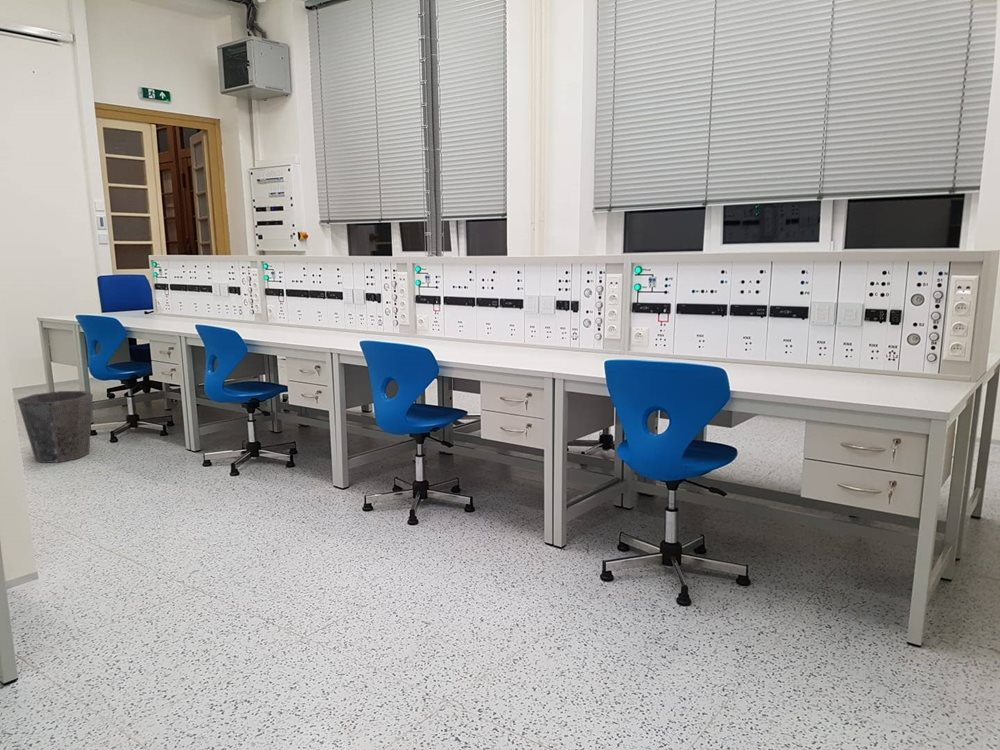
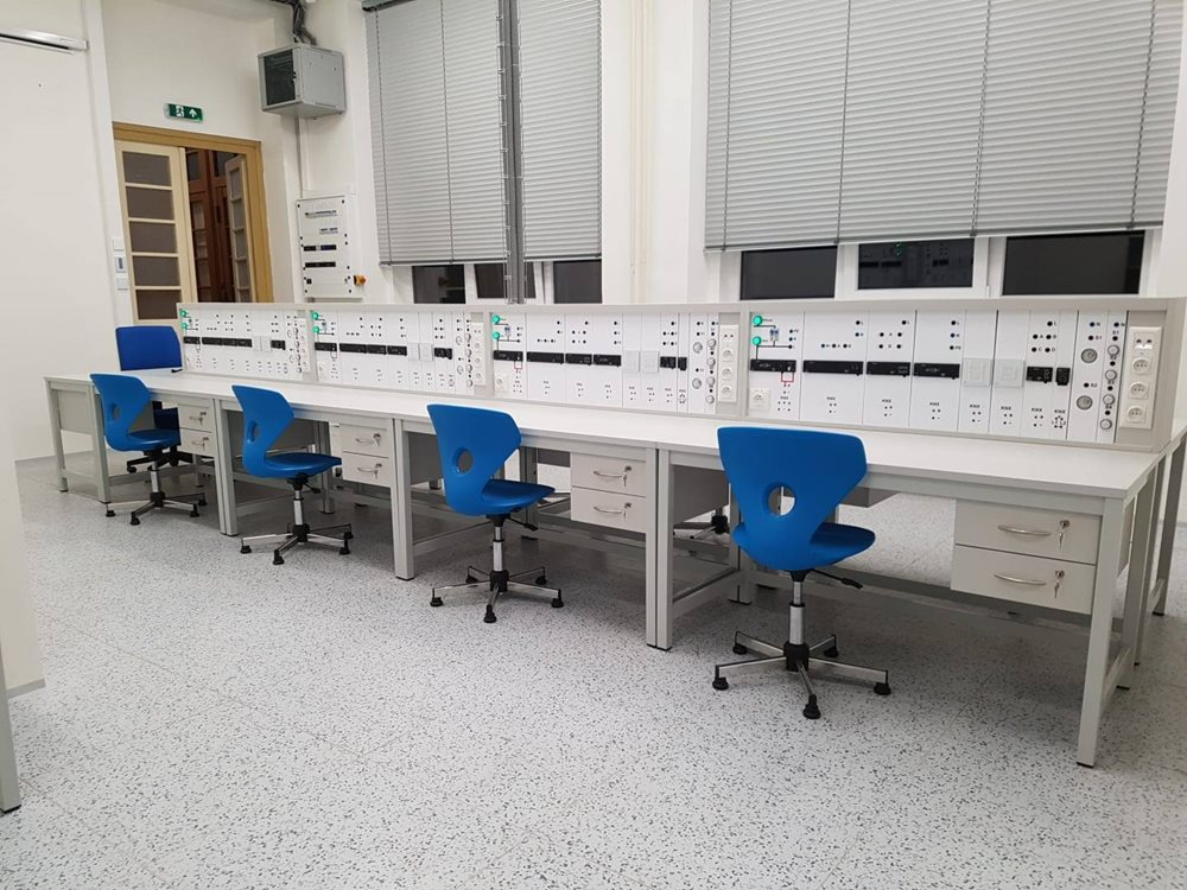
- waste bin [16,390,94,464]
